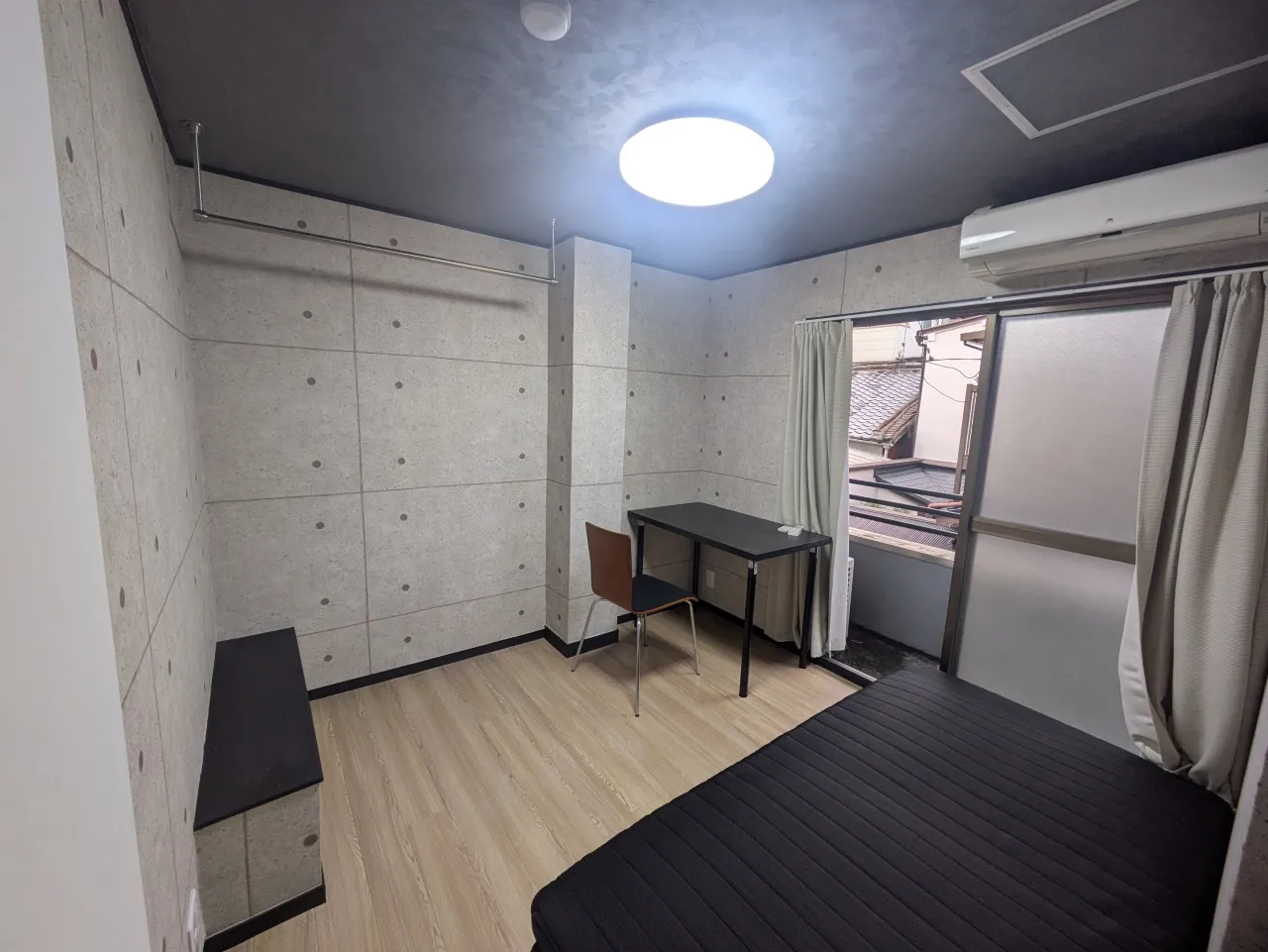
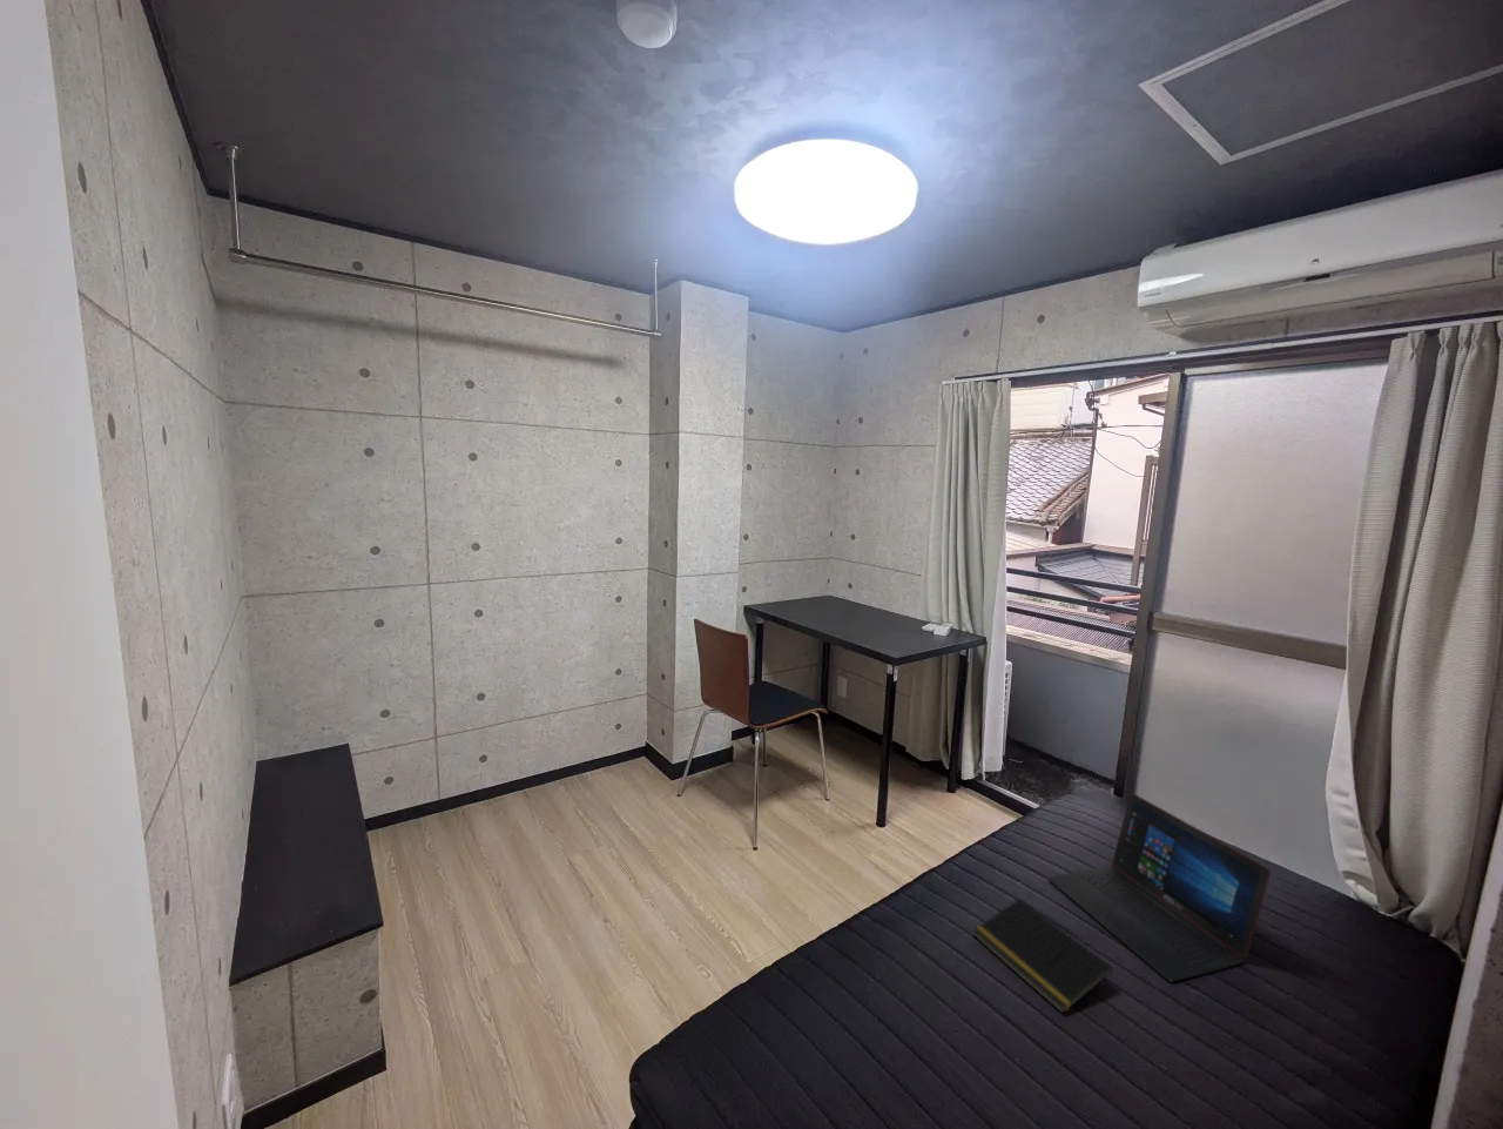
+ laptop [1048,792,1272,983]
+ notepad [972,898,1114,1015]
